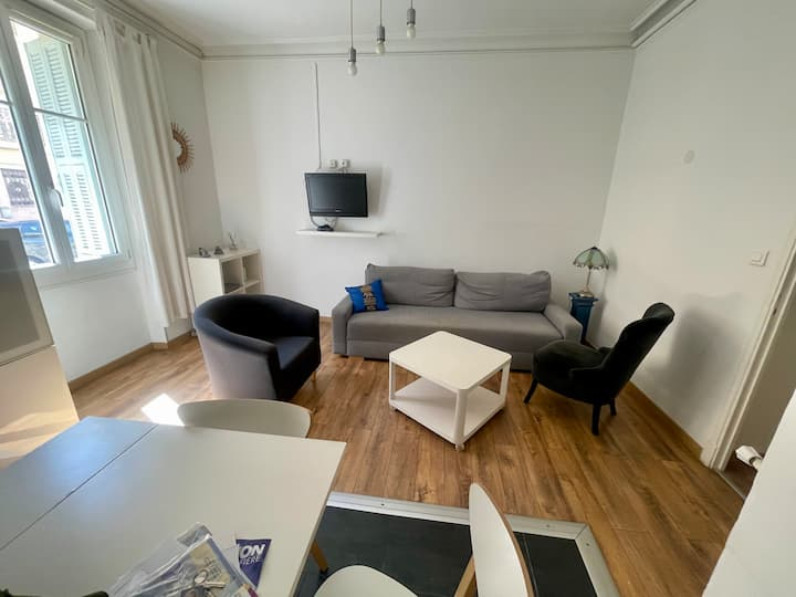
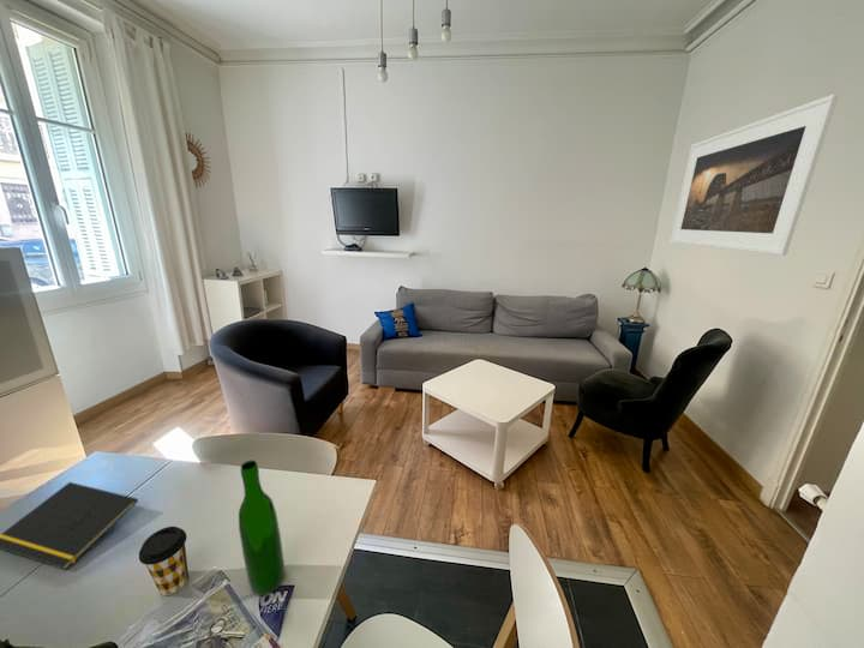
+ wine bottle [238,460,286,596]
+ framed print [668,92,840,257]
+ notepad [0,481,139,571]
+ coffee cup [138,526,190,596]
